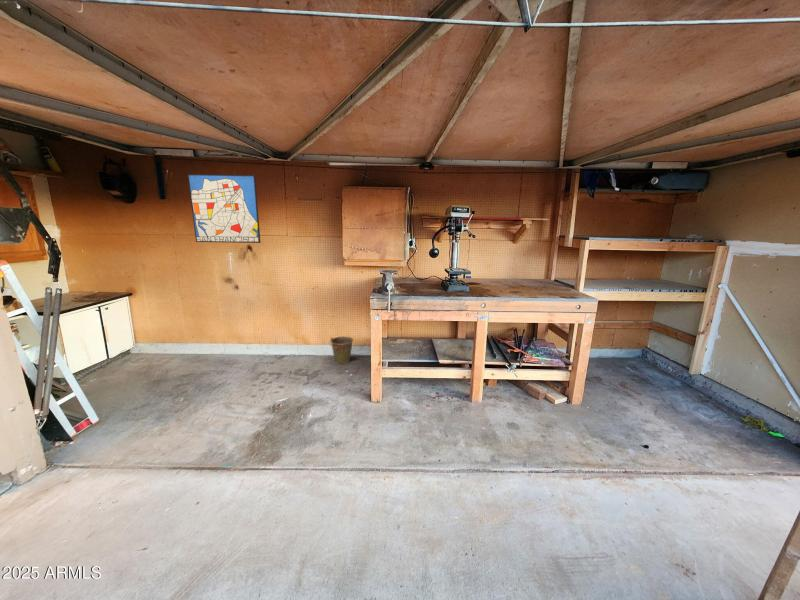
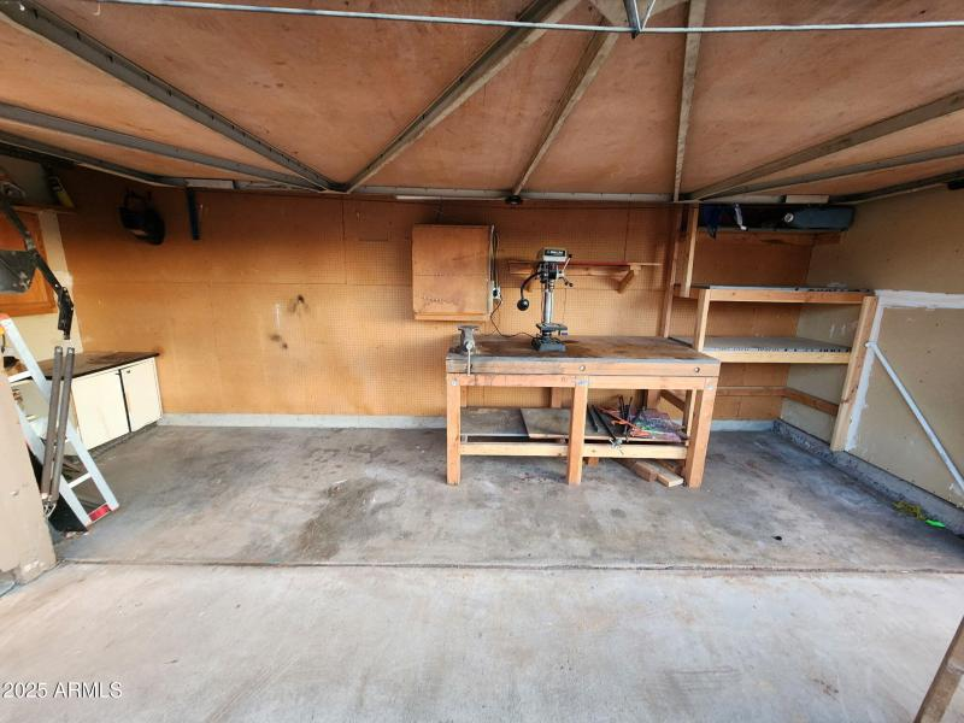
- wall art [187,173,262,244]
- bucket [328,336,354,365]
